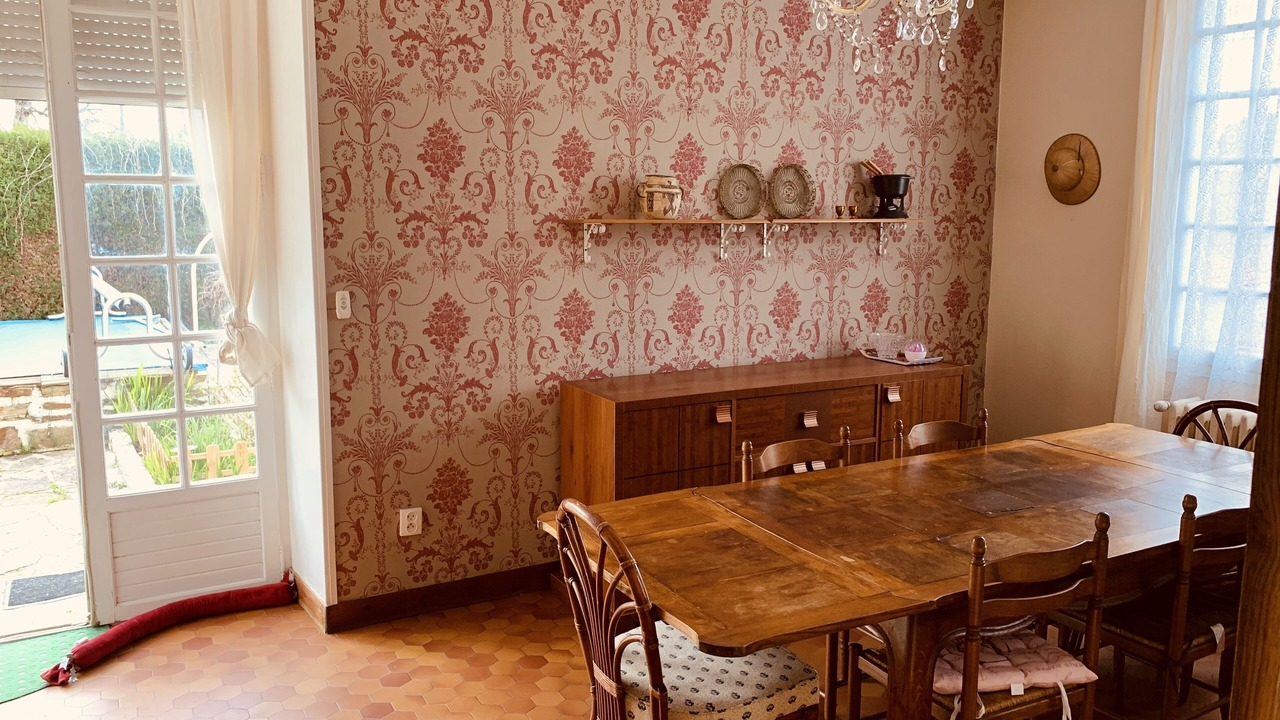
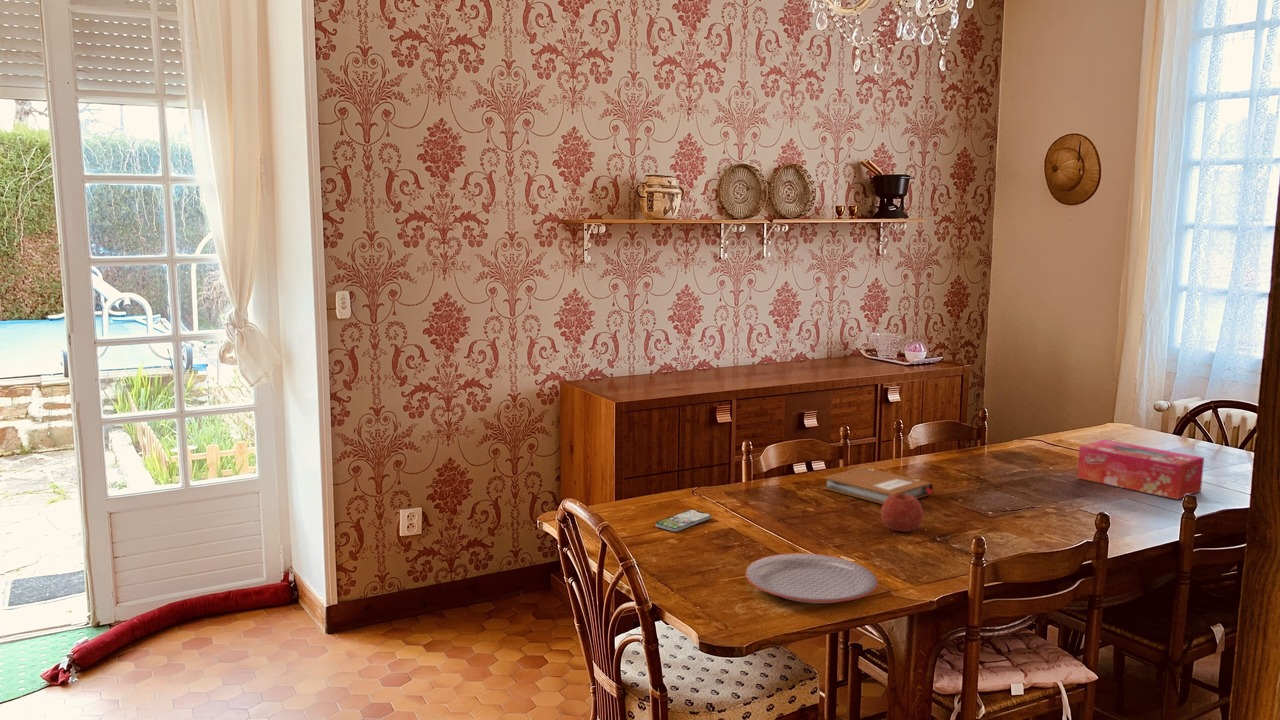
+ notebook [822,466,934,505]
+ fruit [880,491,924,533]
+ plate [744,552,879,604]
+ tissue box [1076,439,1205,500]
+ smartphone [655,509,712,532]
